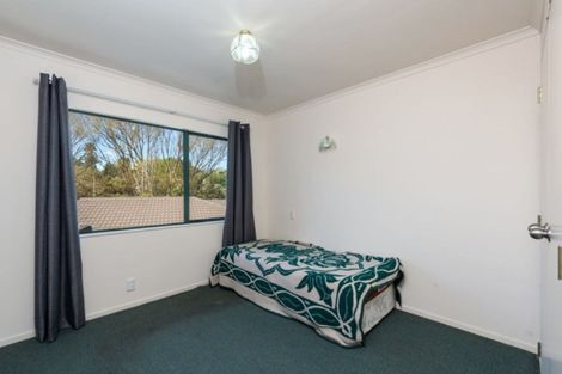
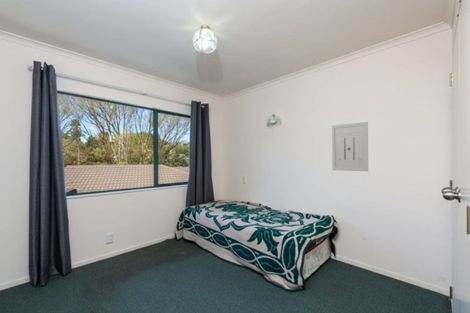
+ wall art [331,121,369,172]
